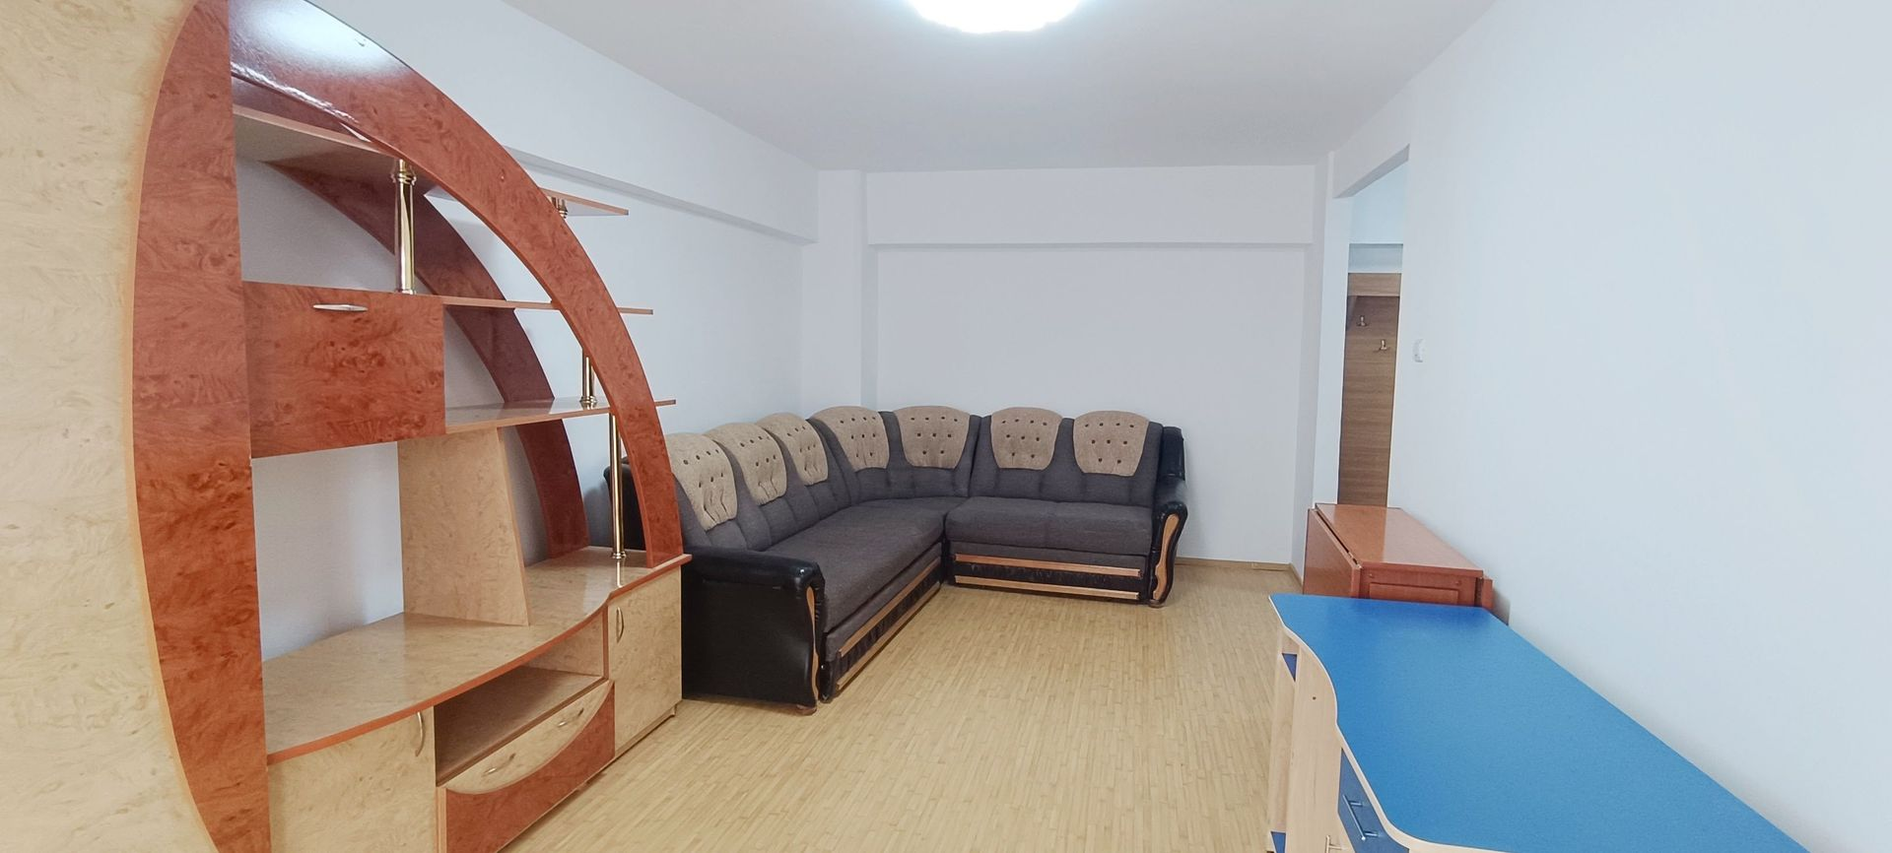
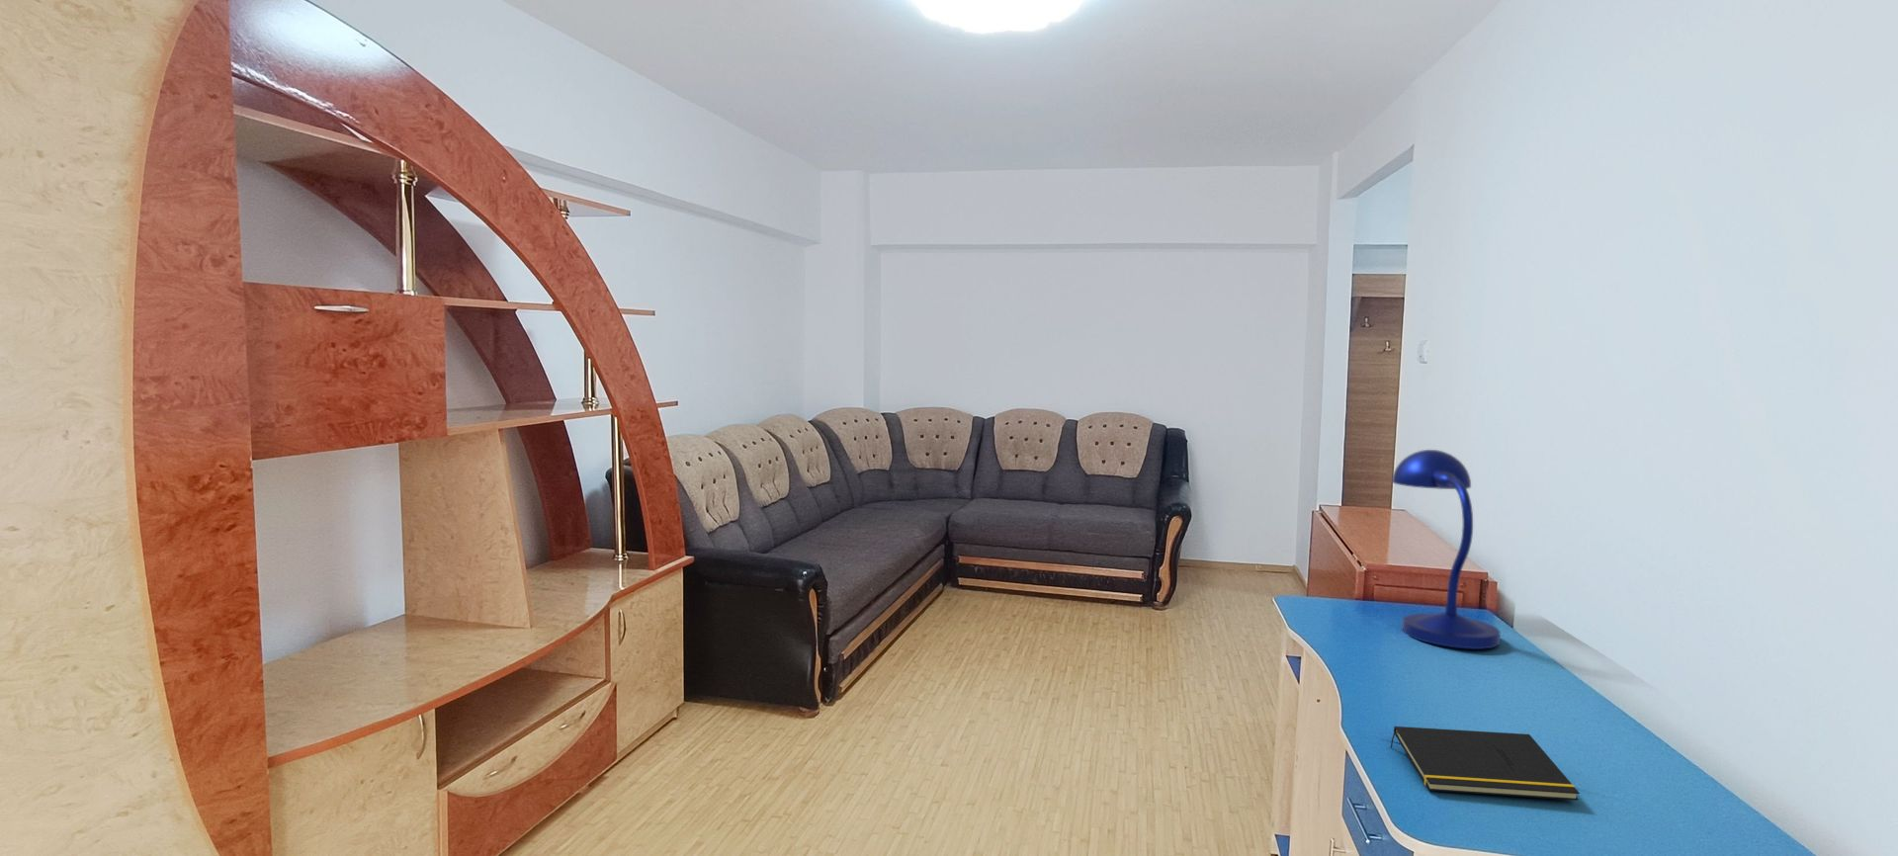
+ notepad [1390,725,1581,800]
+ desk lamp [1391,449,1502,650]
